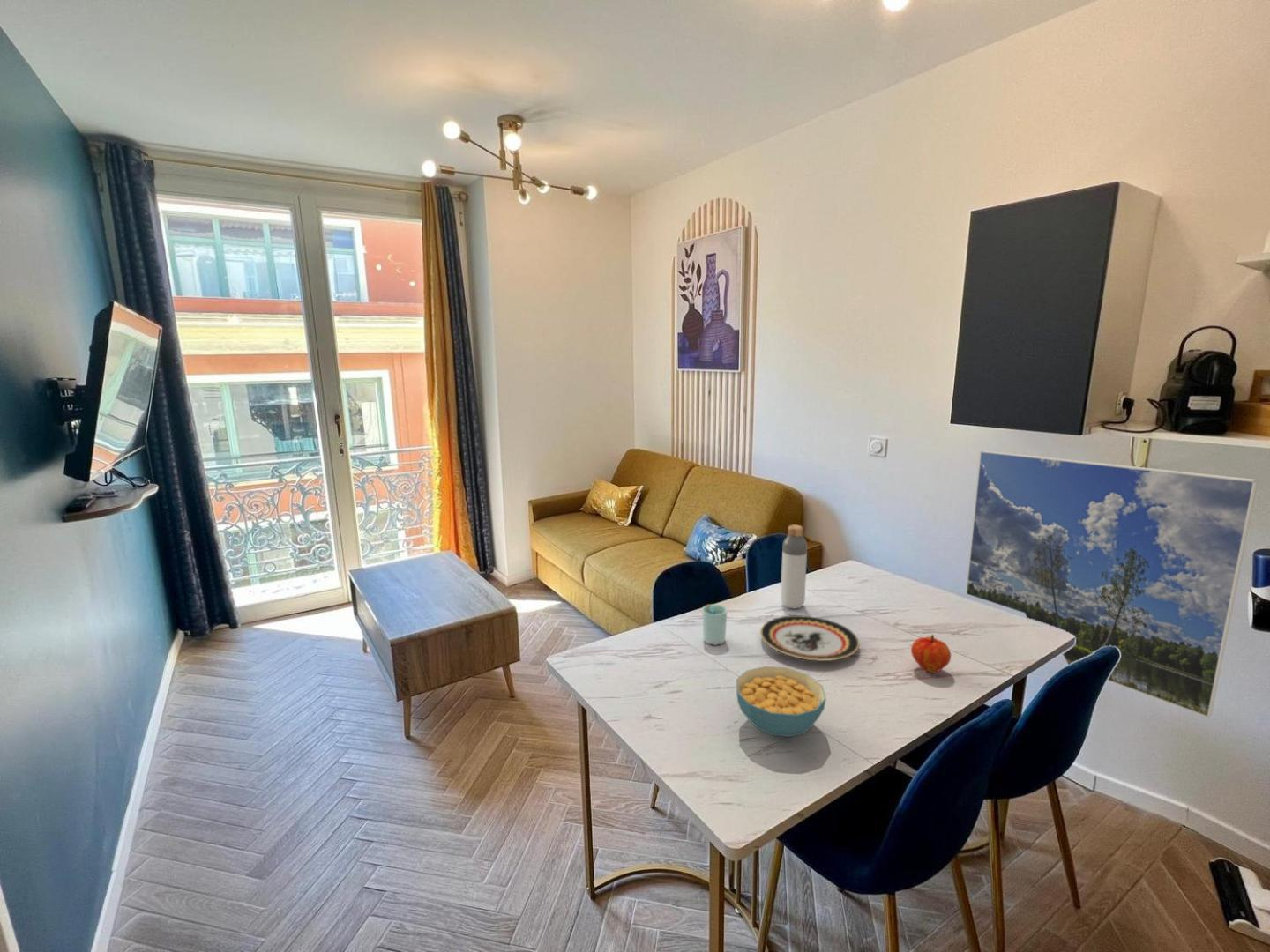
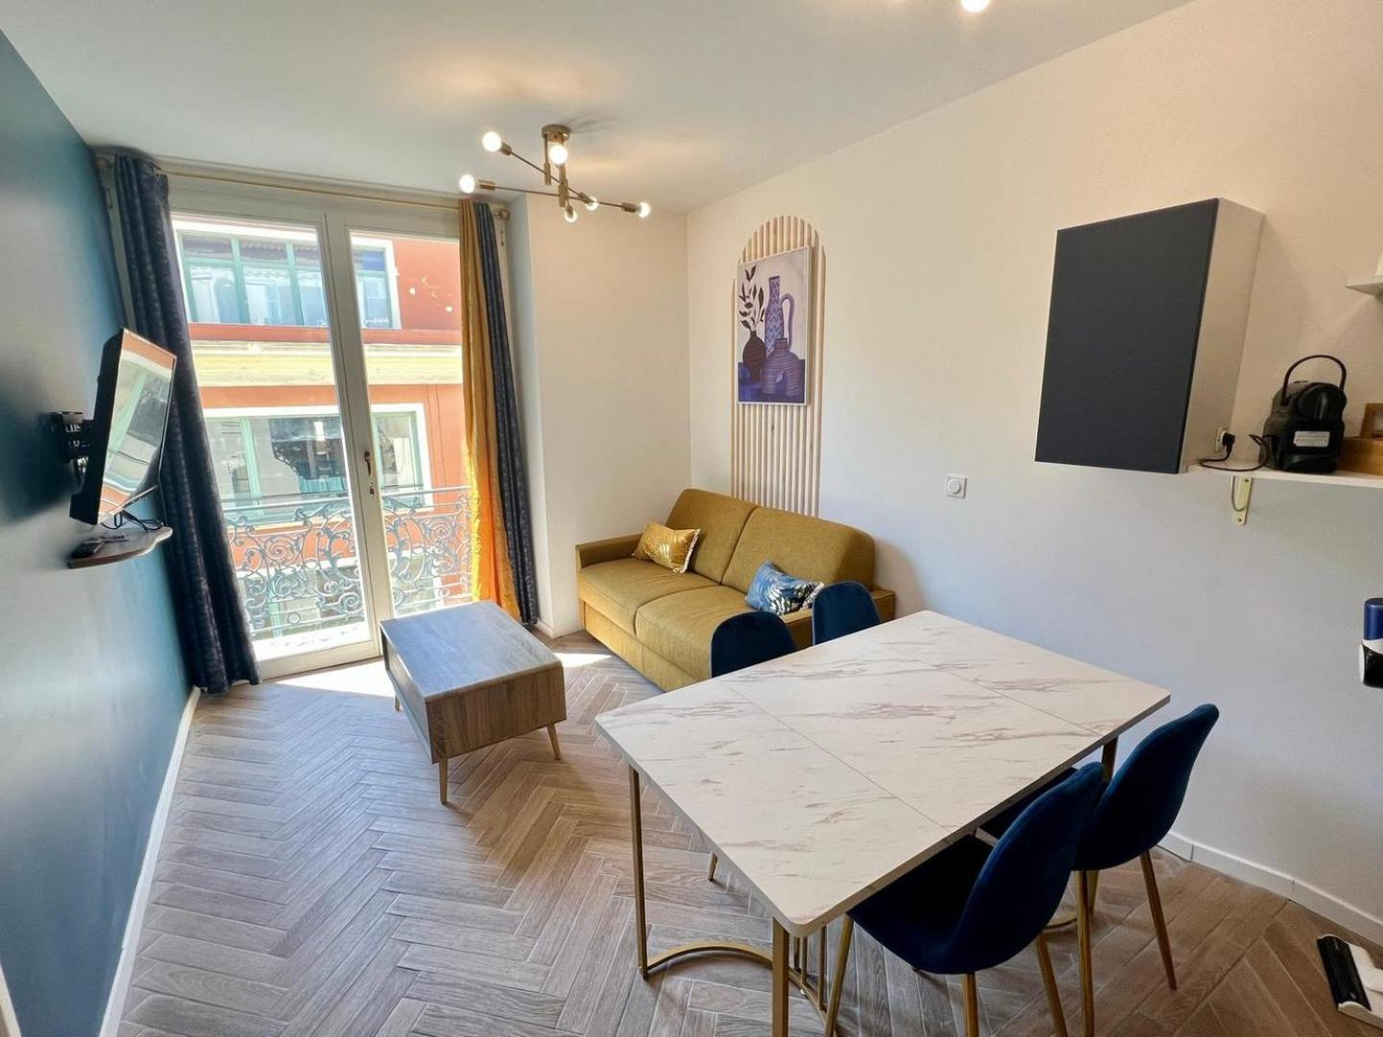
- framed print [965,450,1259,718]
- fruit [910,634,952,674]
- cereal bowl [736,666,827,738]
- cup [701,604,728,646]
- bottle [780,524,808,609]
- plate [759,614,861,662]
